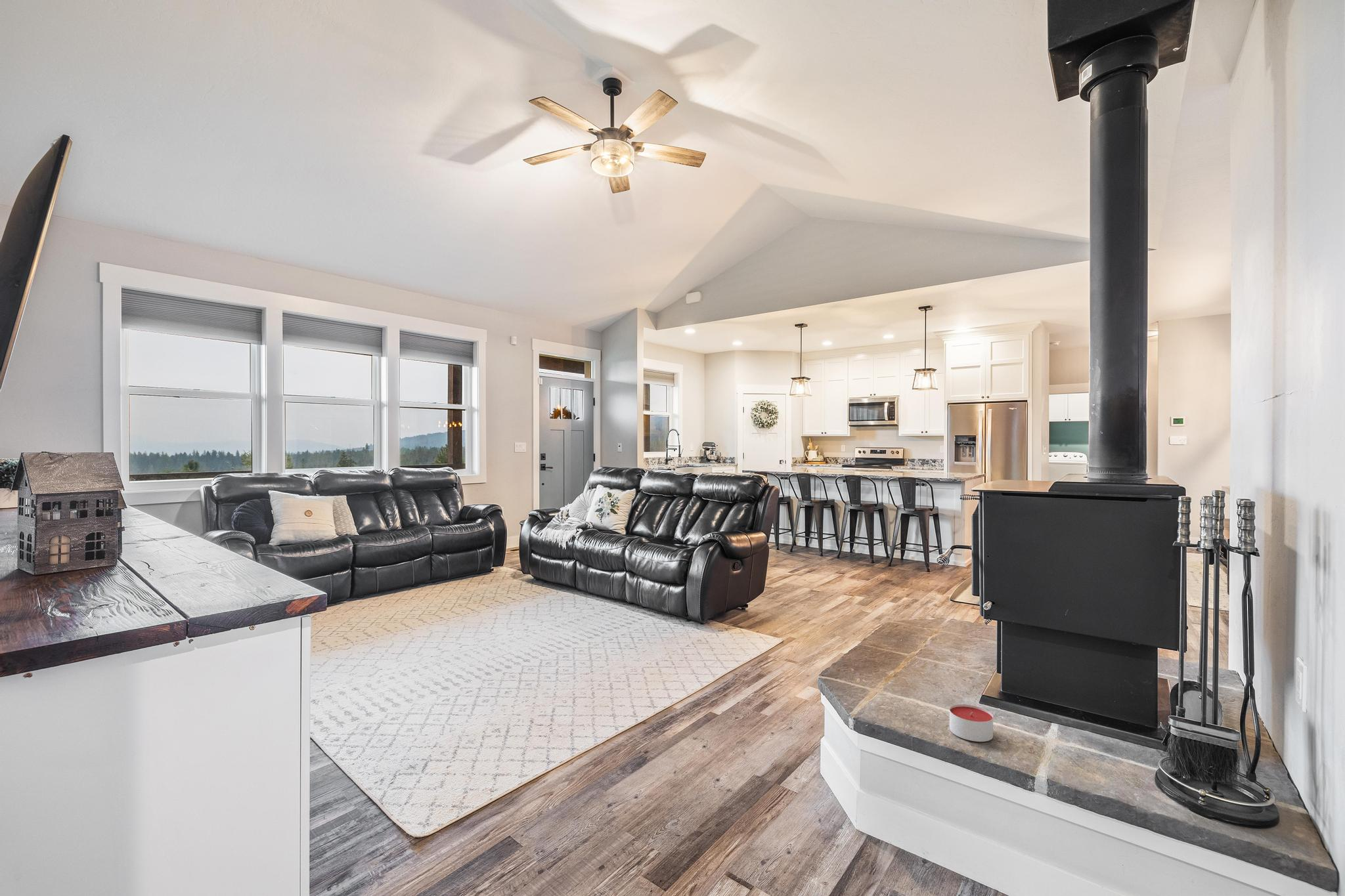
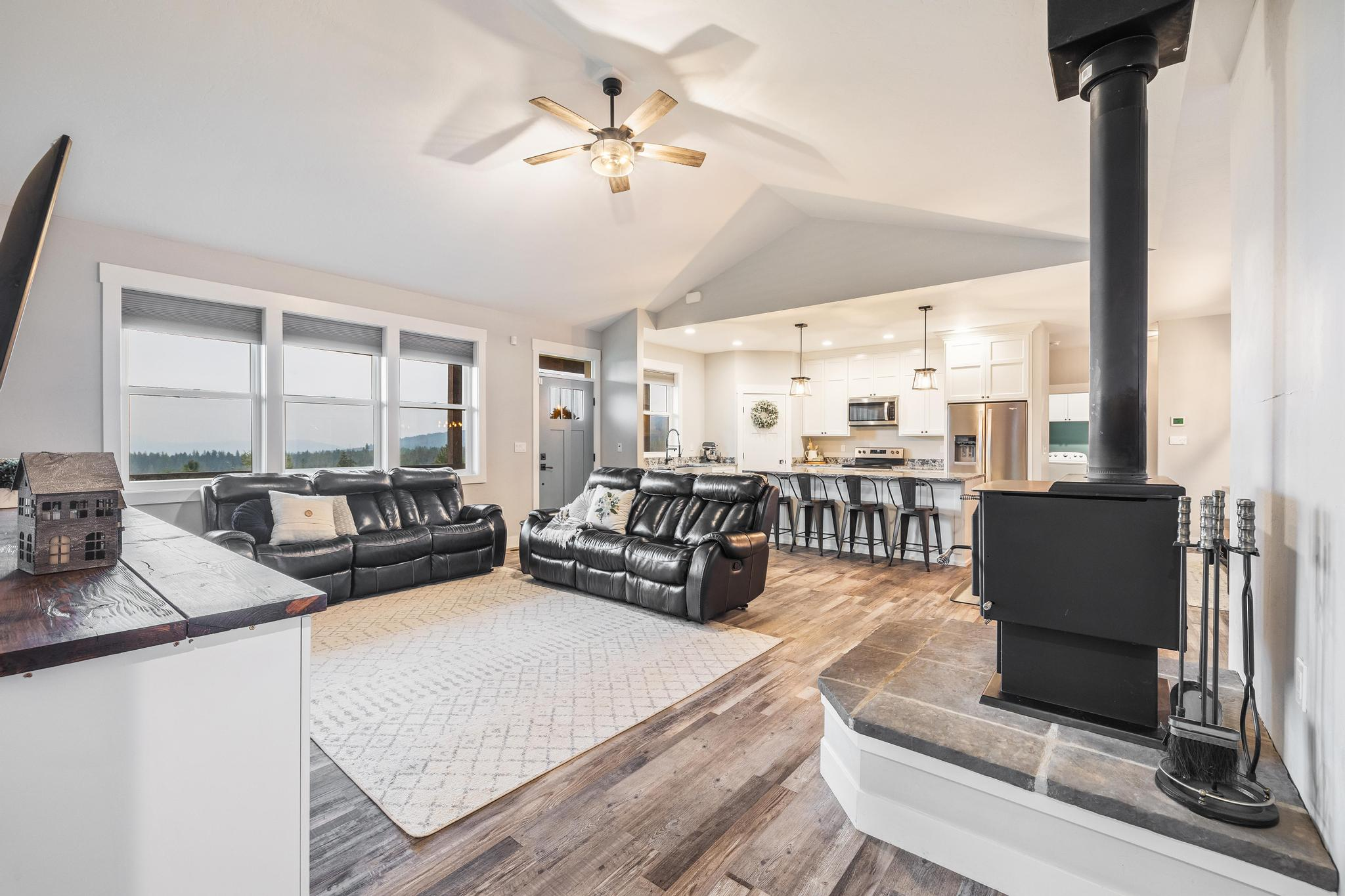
- candle [949,704,994,742]
